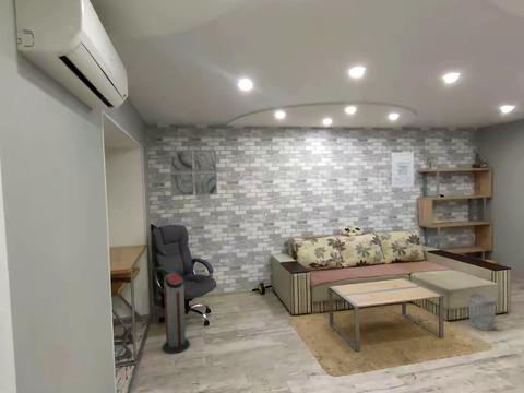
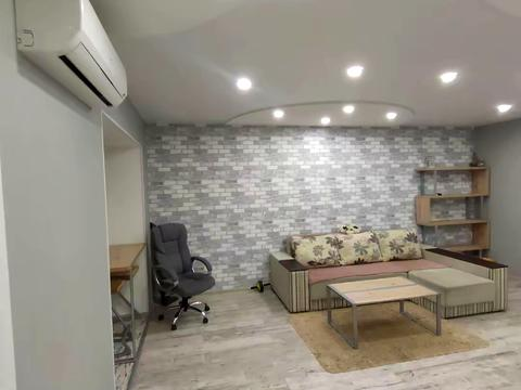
- wall art [391,152,415,188]
- wastebasket [467,293,498,332]
- air purifier [162,273,191,355]
- wall art [168,150,218,198]
